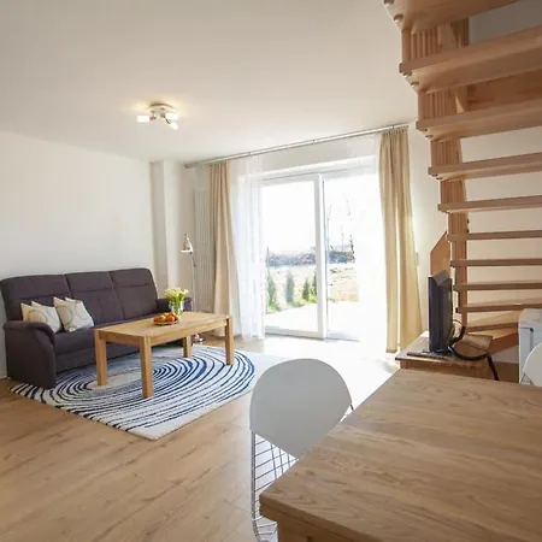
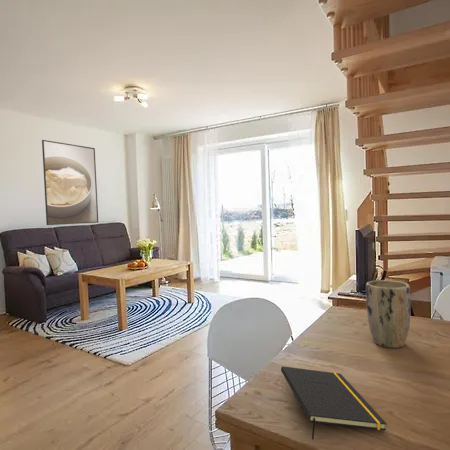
+ notepad [280,365,388,440]
+ plant pot [365,279,411,349]
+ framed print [41,139,99,226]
